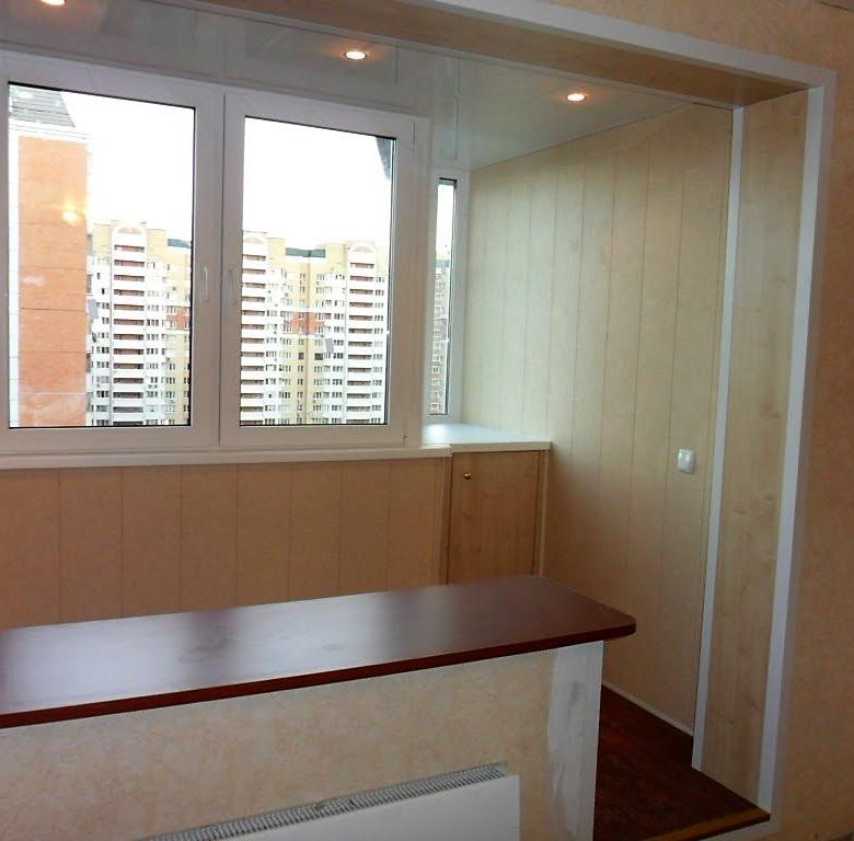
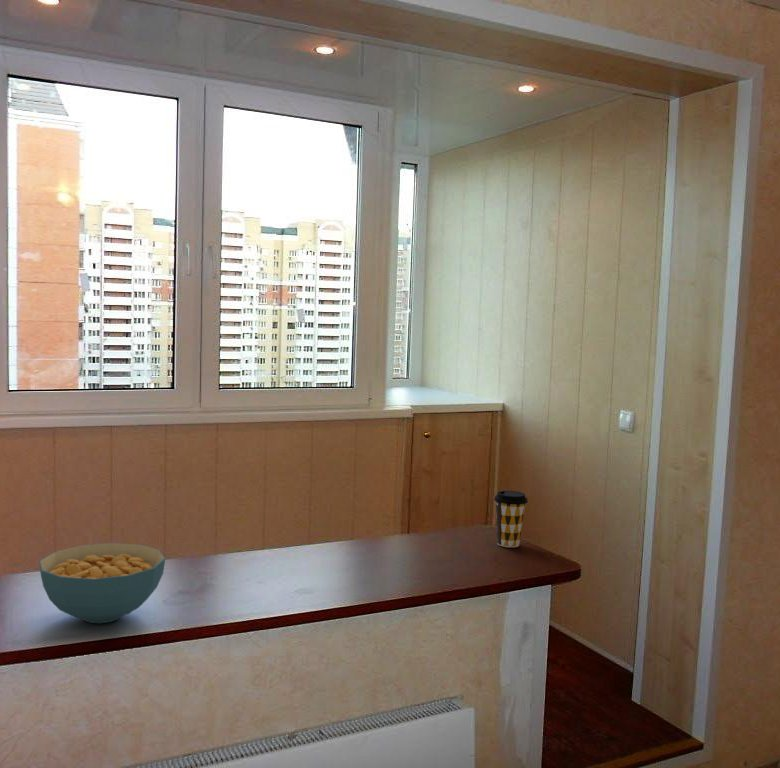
+ cereal bowl [38,542,166,624]
+ coffee cup [493,490,529,548]
